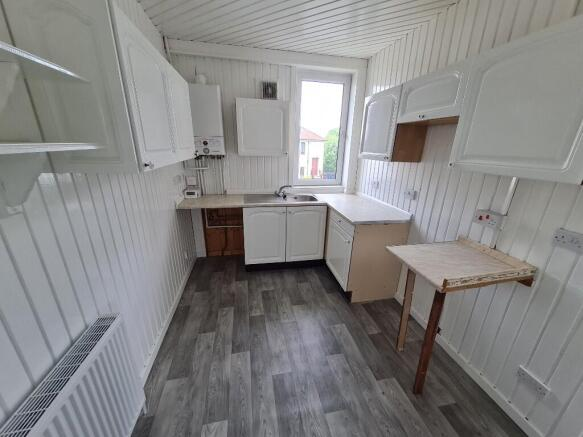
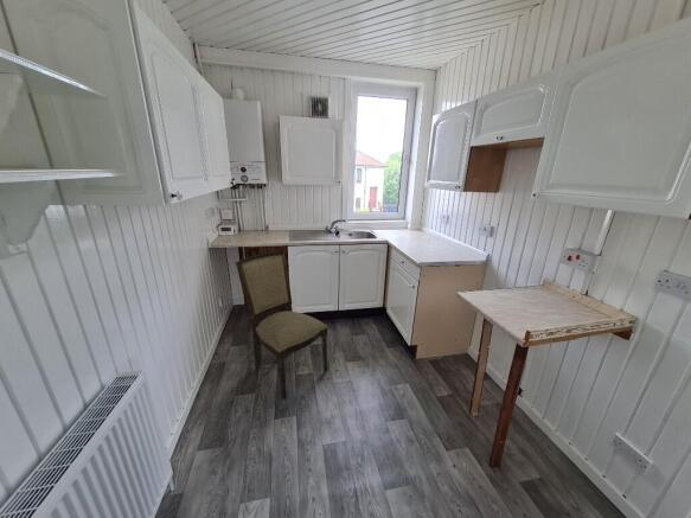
+ dining chair [235,250,328,401]
